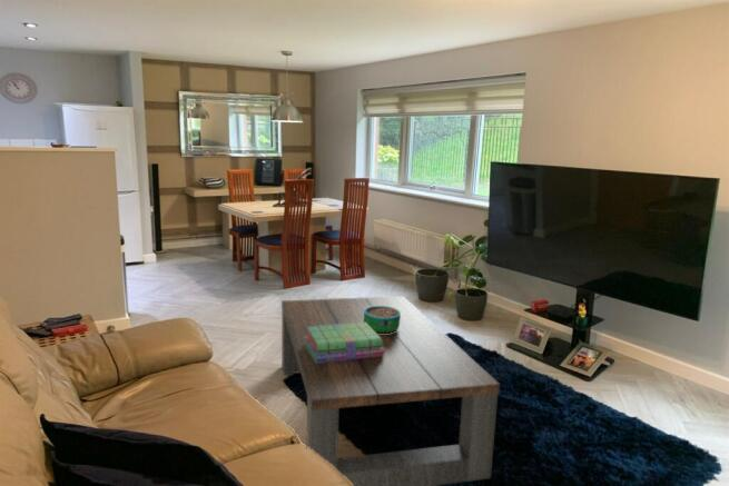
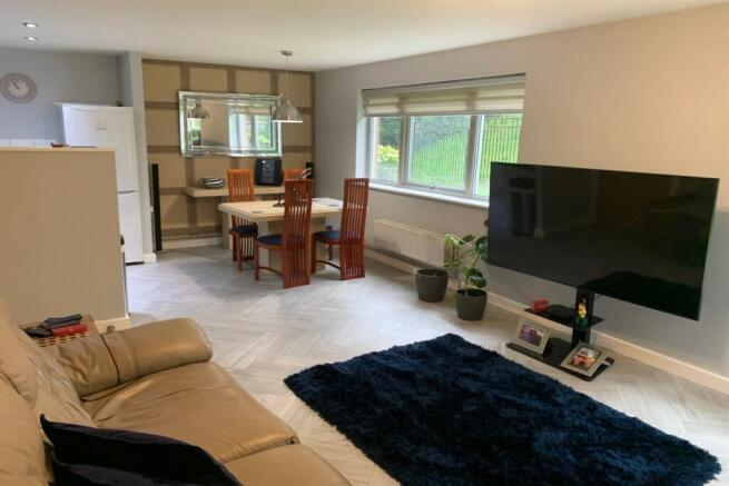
- decorative bowl [363,306,401,334]
- stack of books [304,323,384,364]
- coffee table [280,295,501,486]
